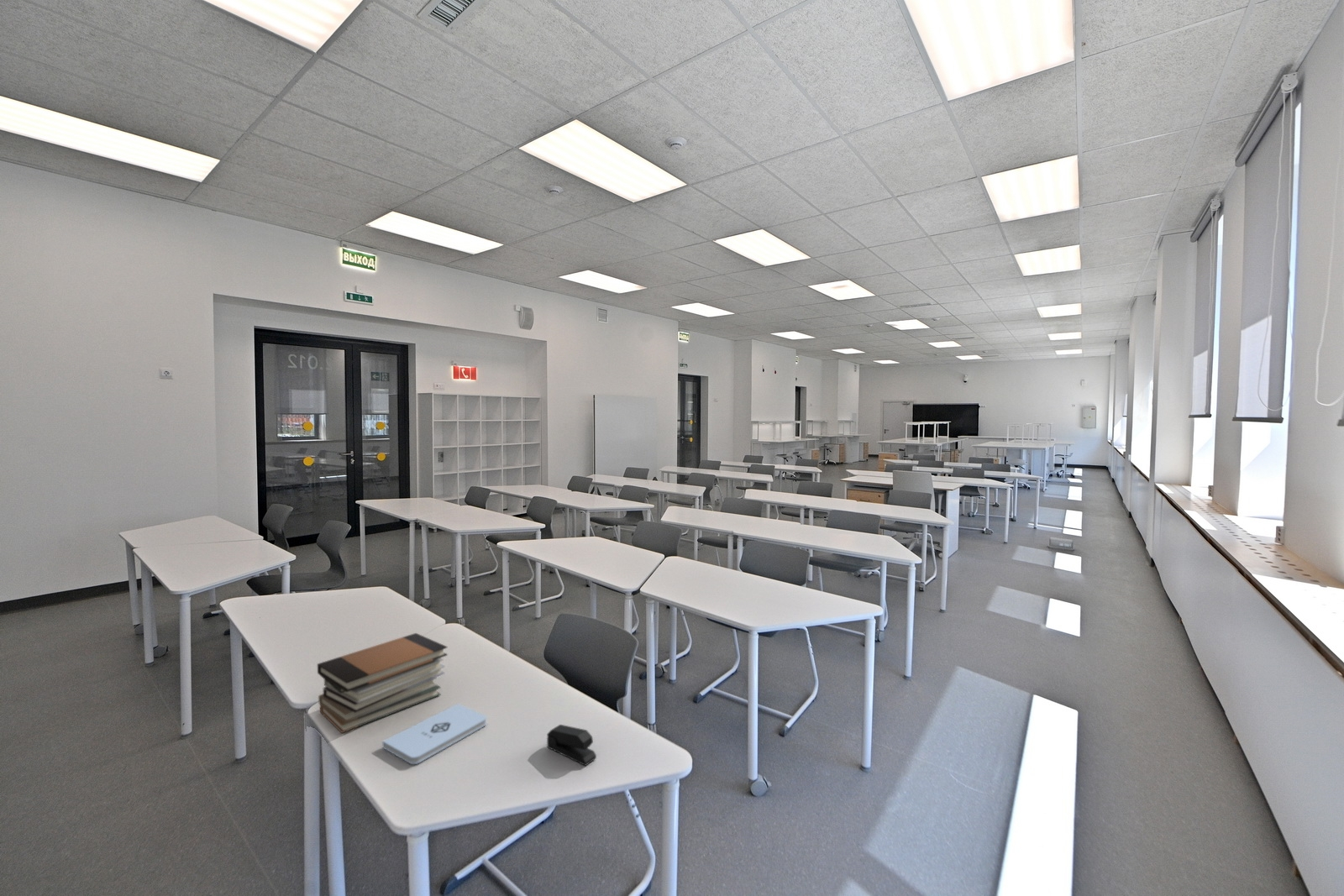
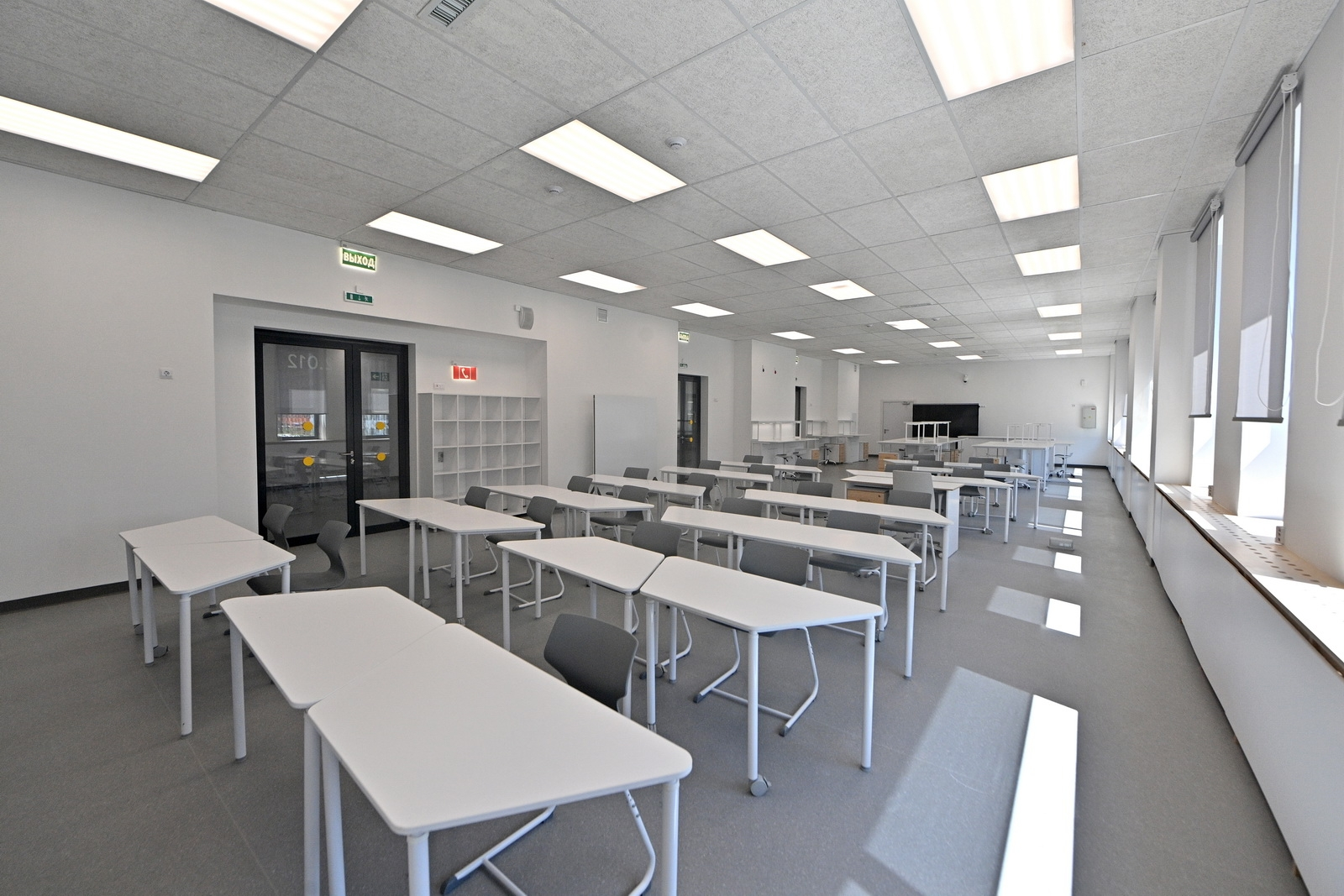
- notepad [381,703,488,765]
- stapler [546,724,597,767]
- book stack [317,632,449,734]
